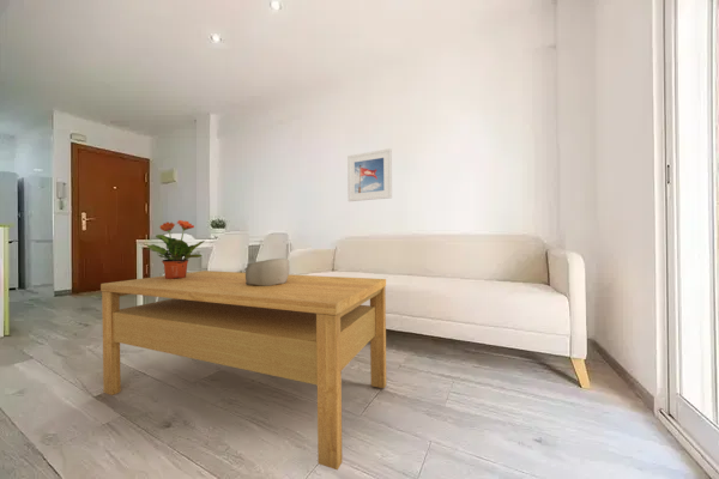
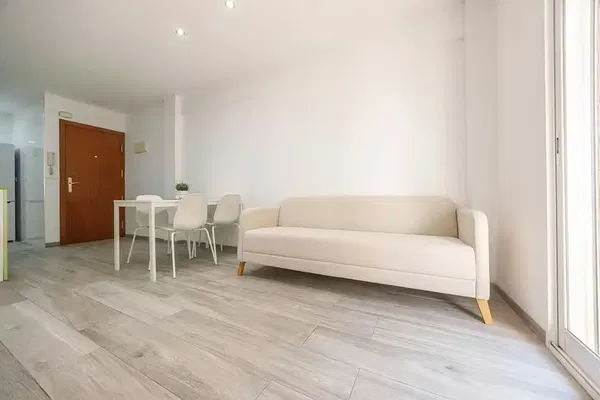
- decorative bowl [244,257,290,286]
- potted plant [141,219,206,279]
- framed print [346,147,393,202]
- coffee table [99,269,387,471]
